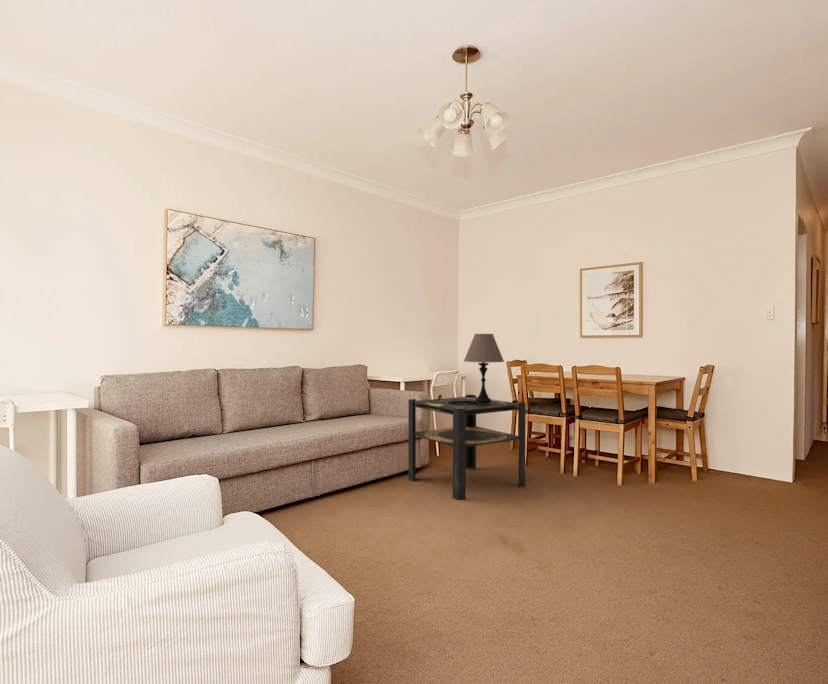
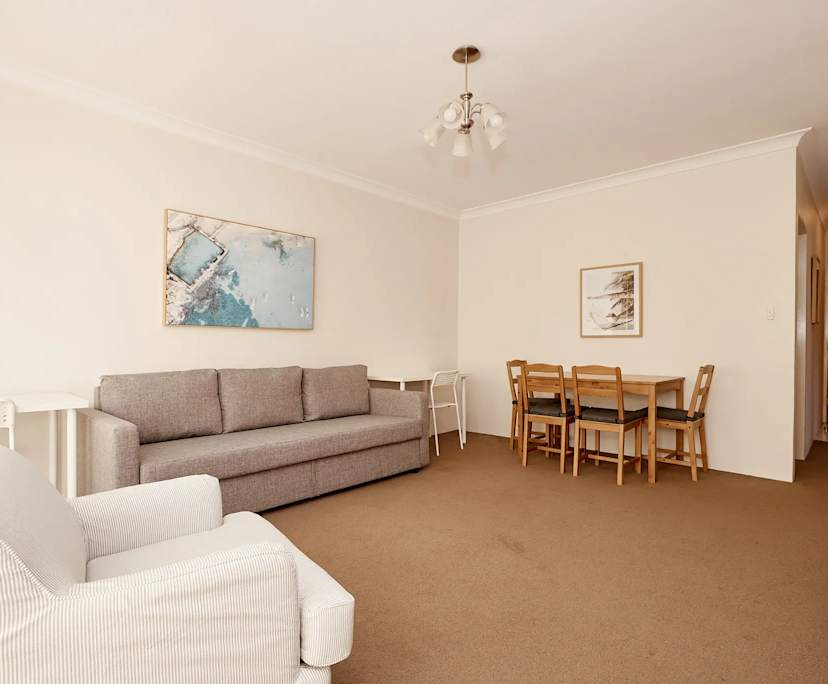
- table lamp [424,333,505,404]
- side table [408,394,526,501]
